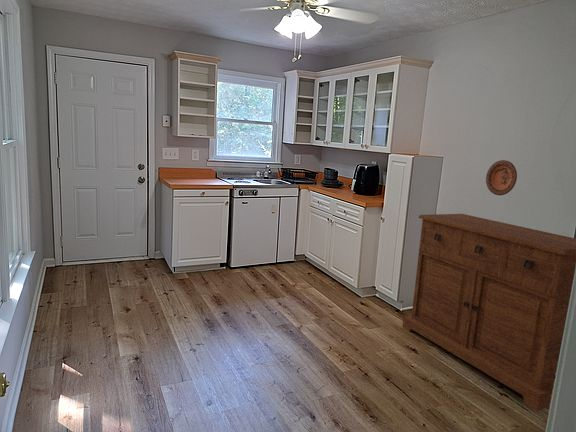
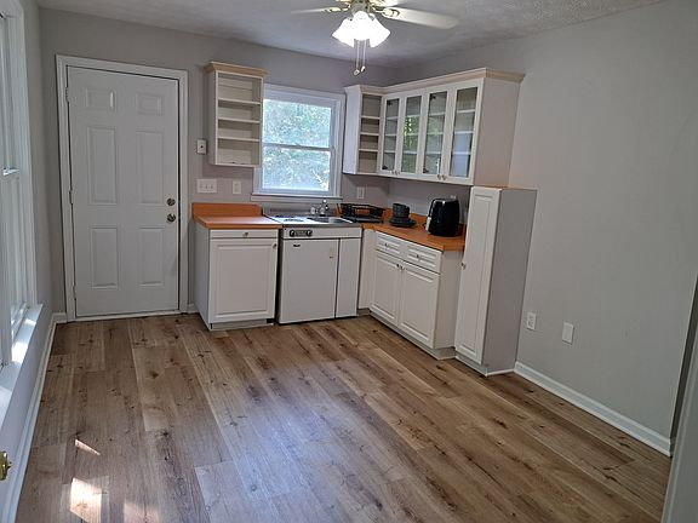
- decorative plate [485,159,518,196]
- sideboard [402,213,576,412]
